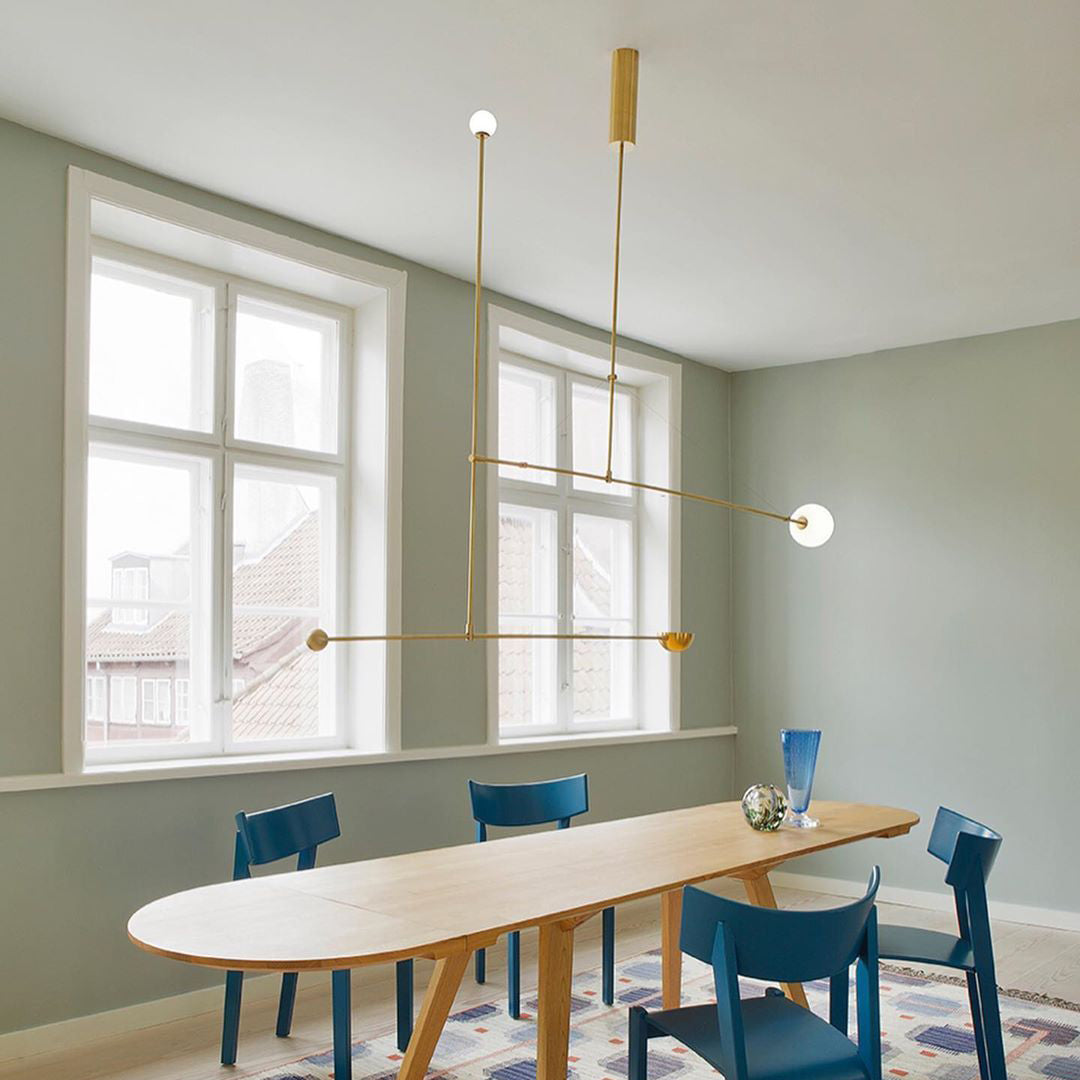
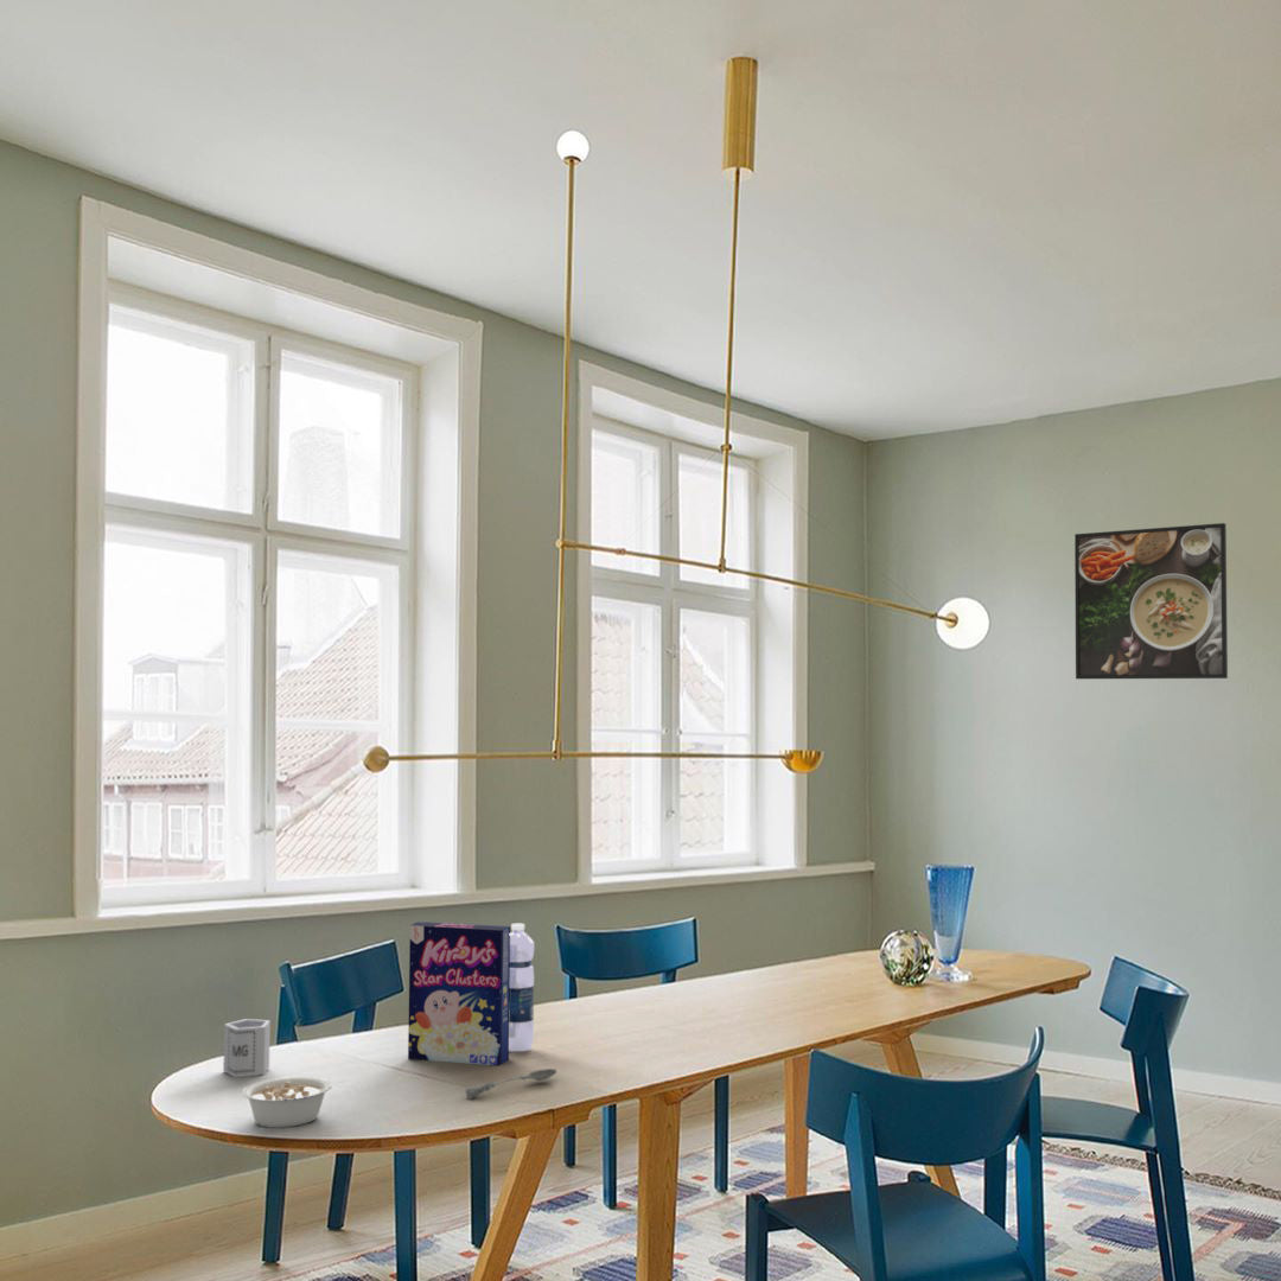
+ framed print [1073,522,1229,680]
+ legume [241,1076,350,1129]
+ cereal box [407,920,511,1066]
+ cup [222,1018,272,1078]
+ soupspoon [464,1068,557,1101]
+ water bottle [509,923,535,1052]
